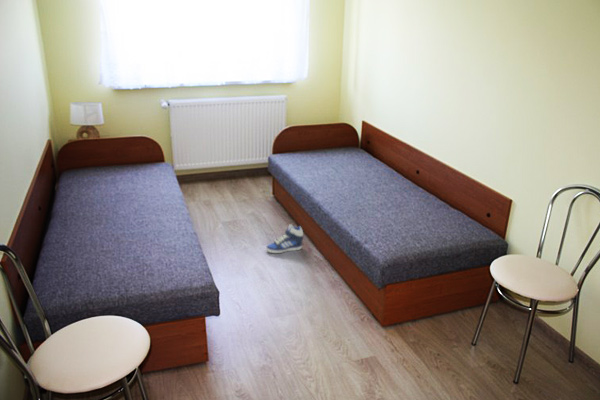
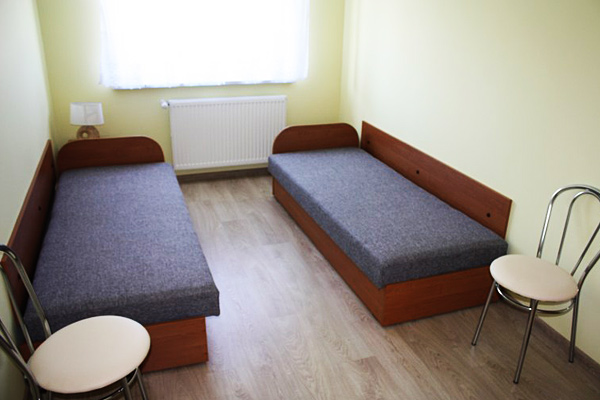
- sneaker [265,223,304,254]
